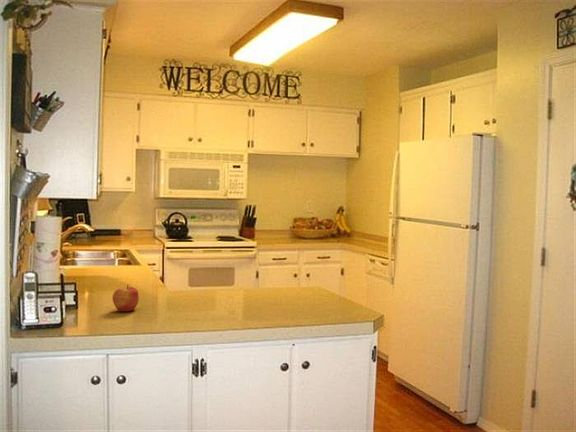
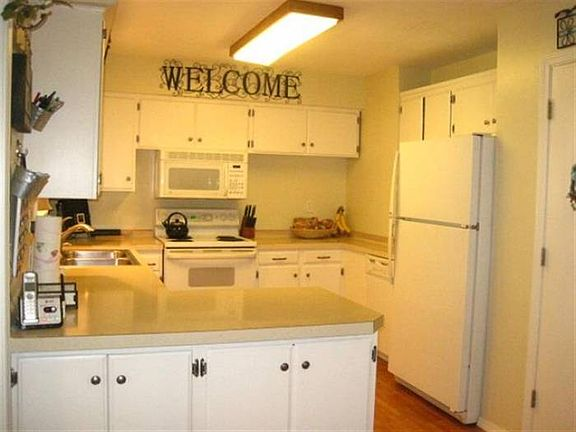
- apple [111,284,140,312]
